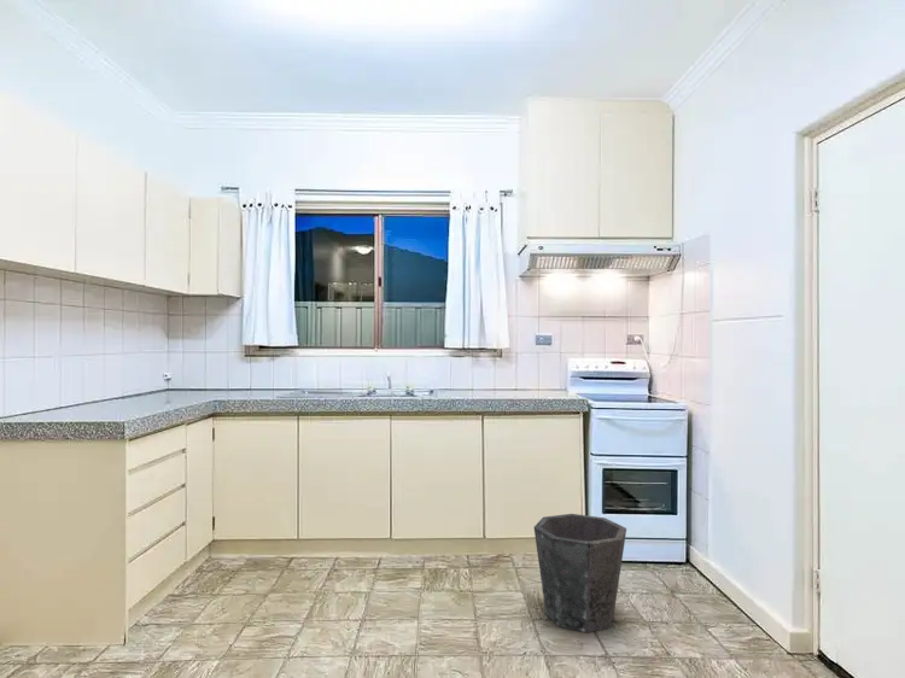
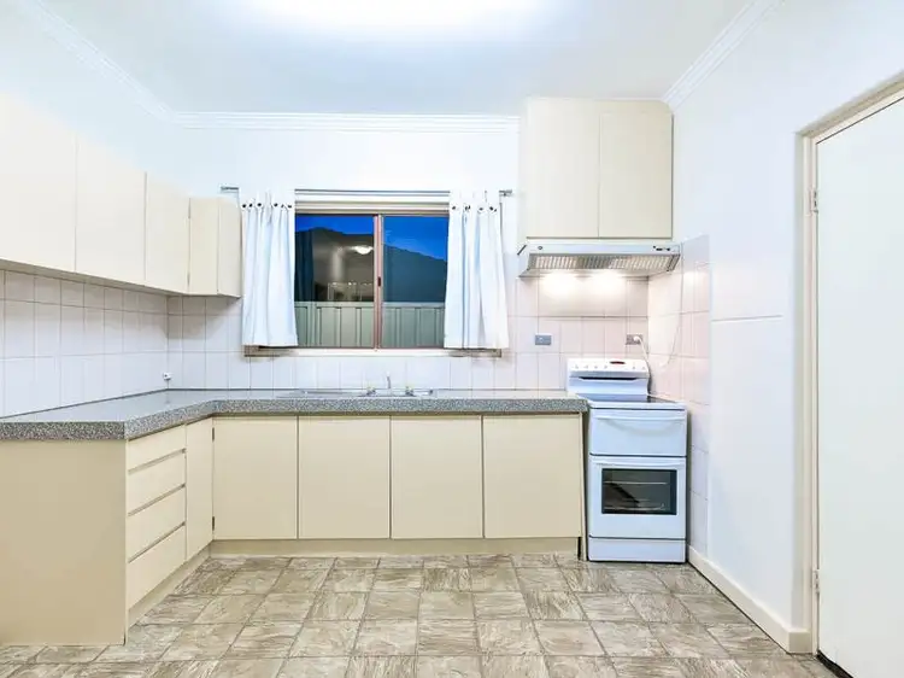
- waste bin [533,513,627,633]
